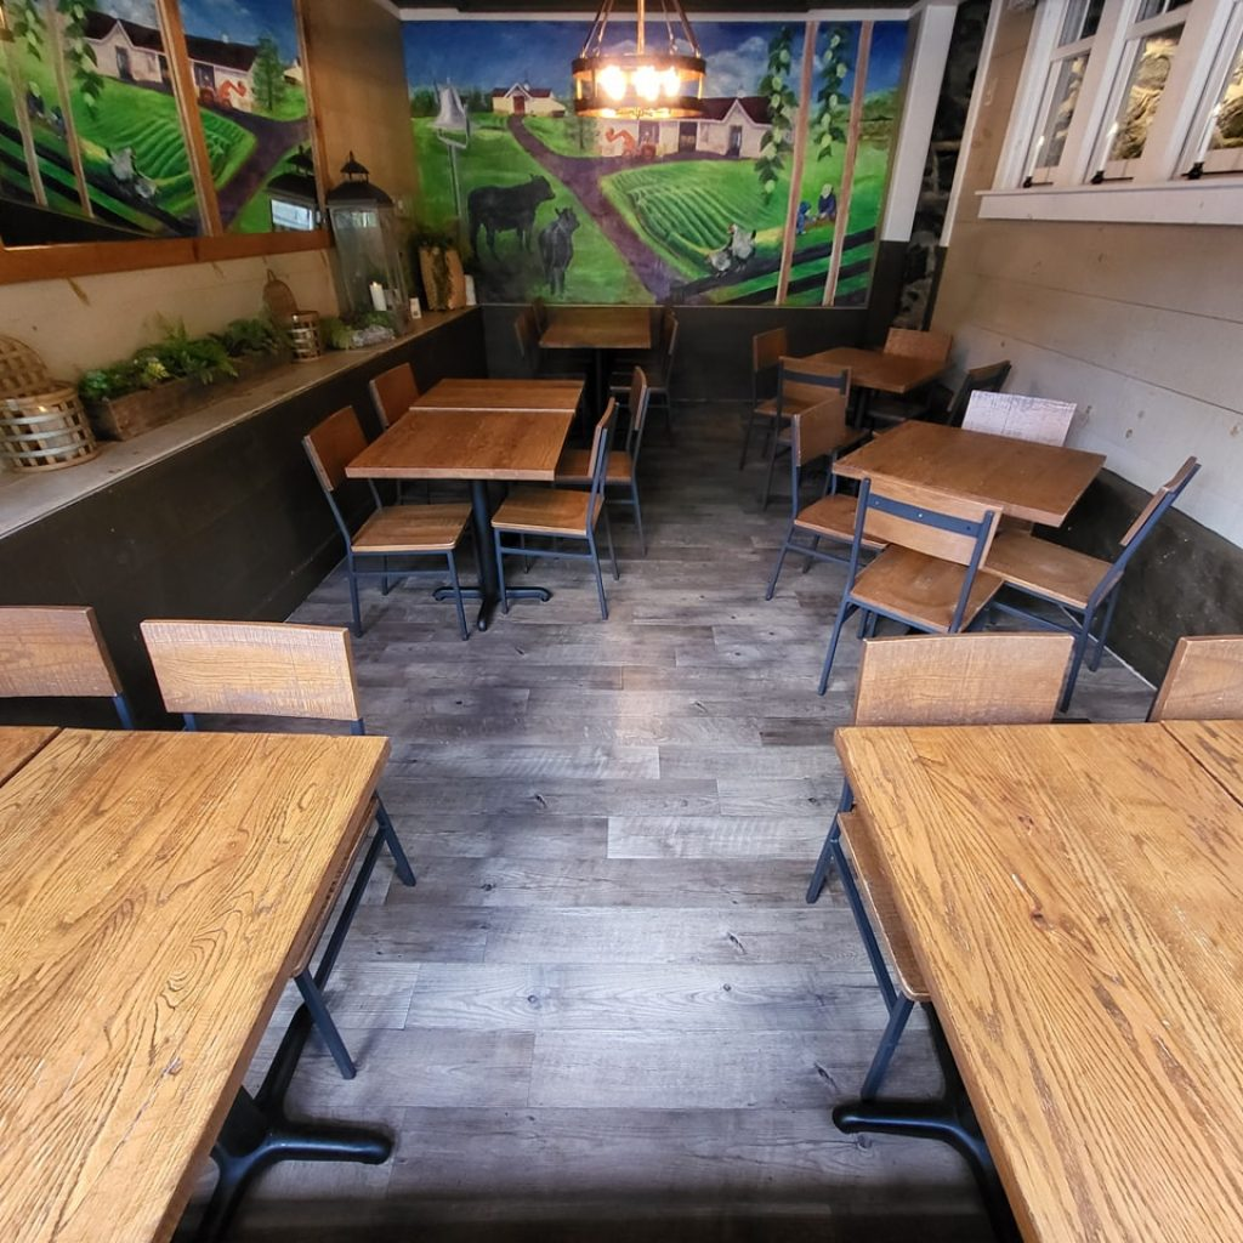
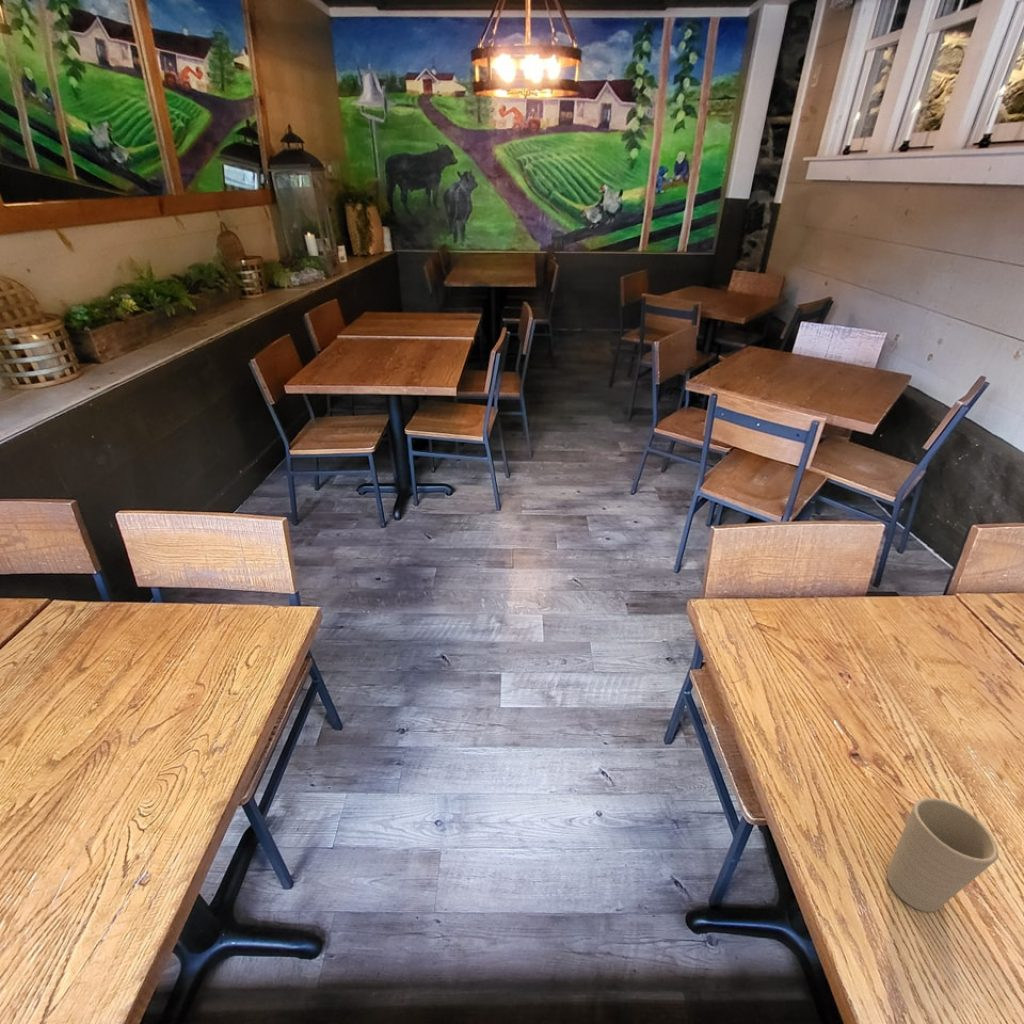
+ cup [886,797,1000,913]
